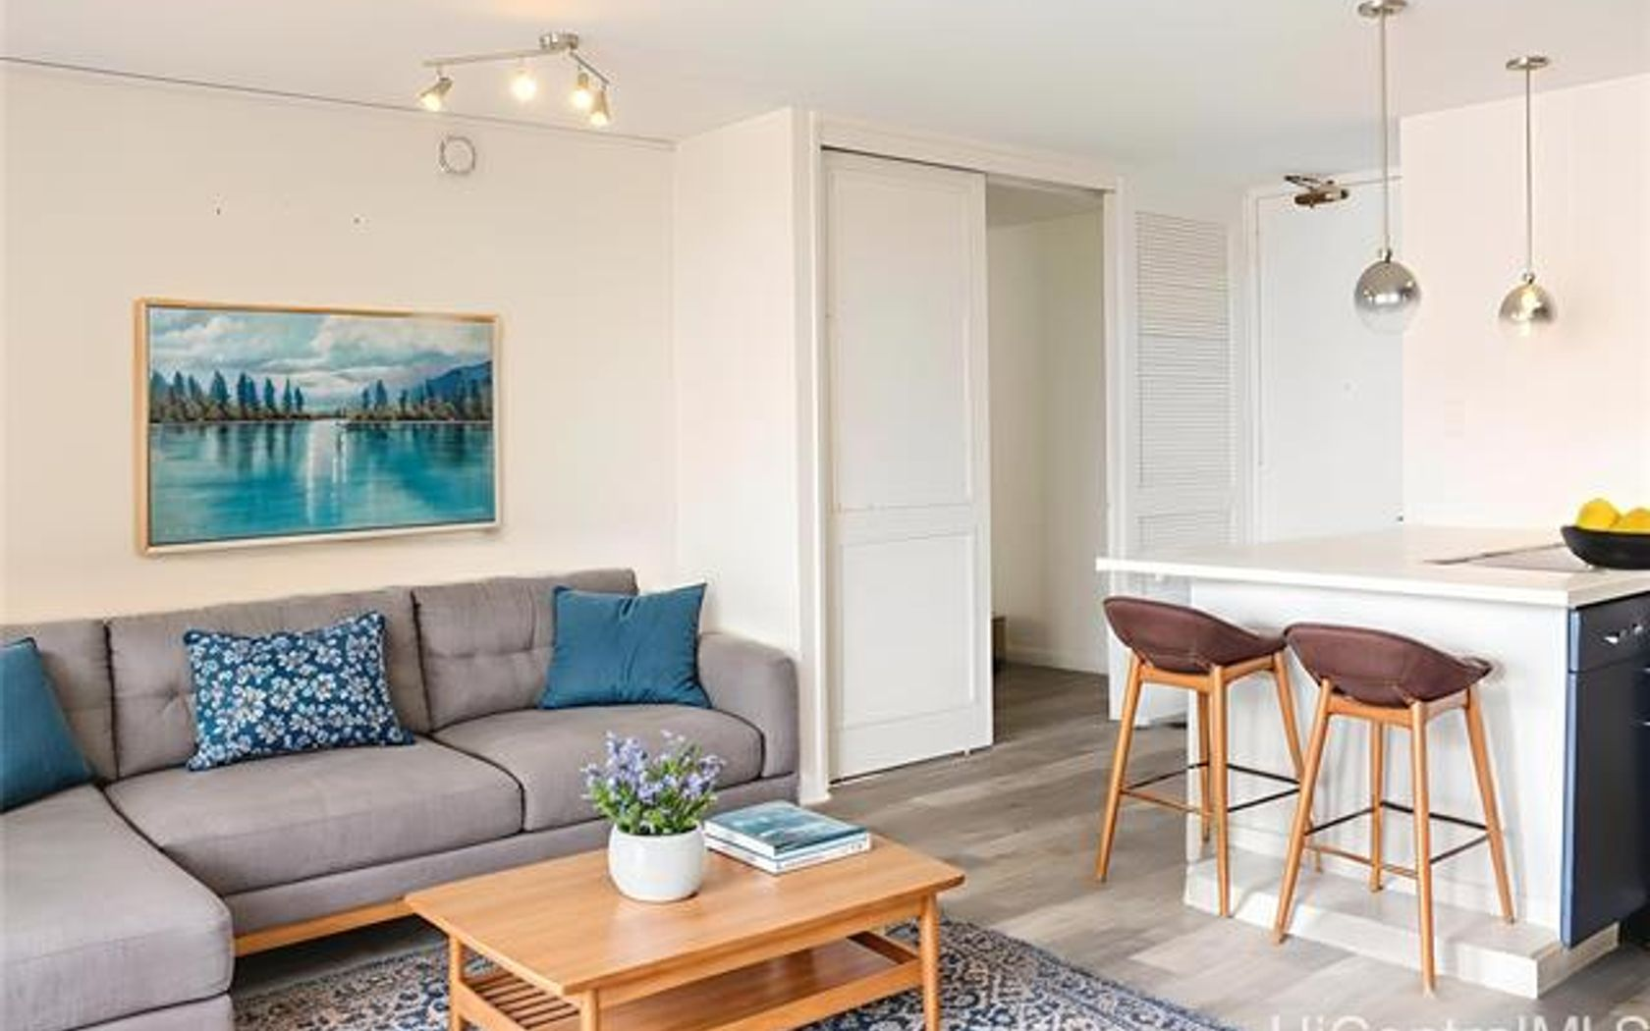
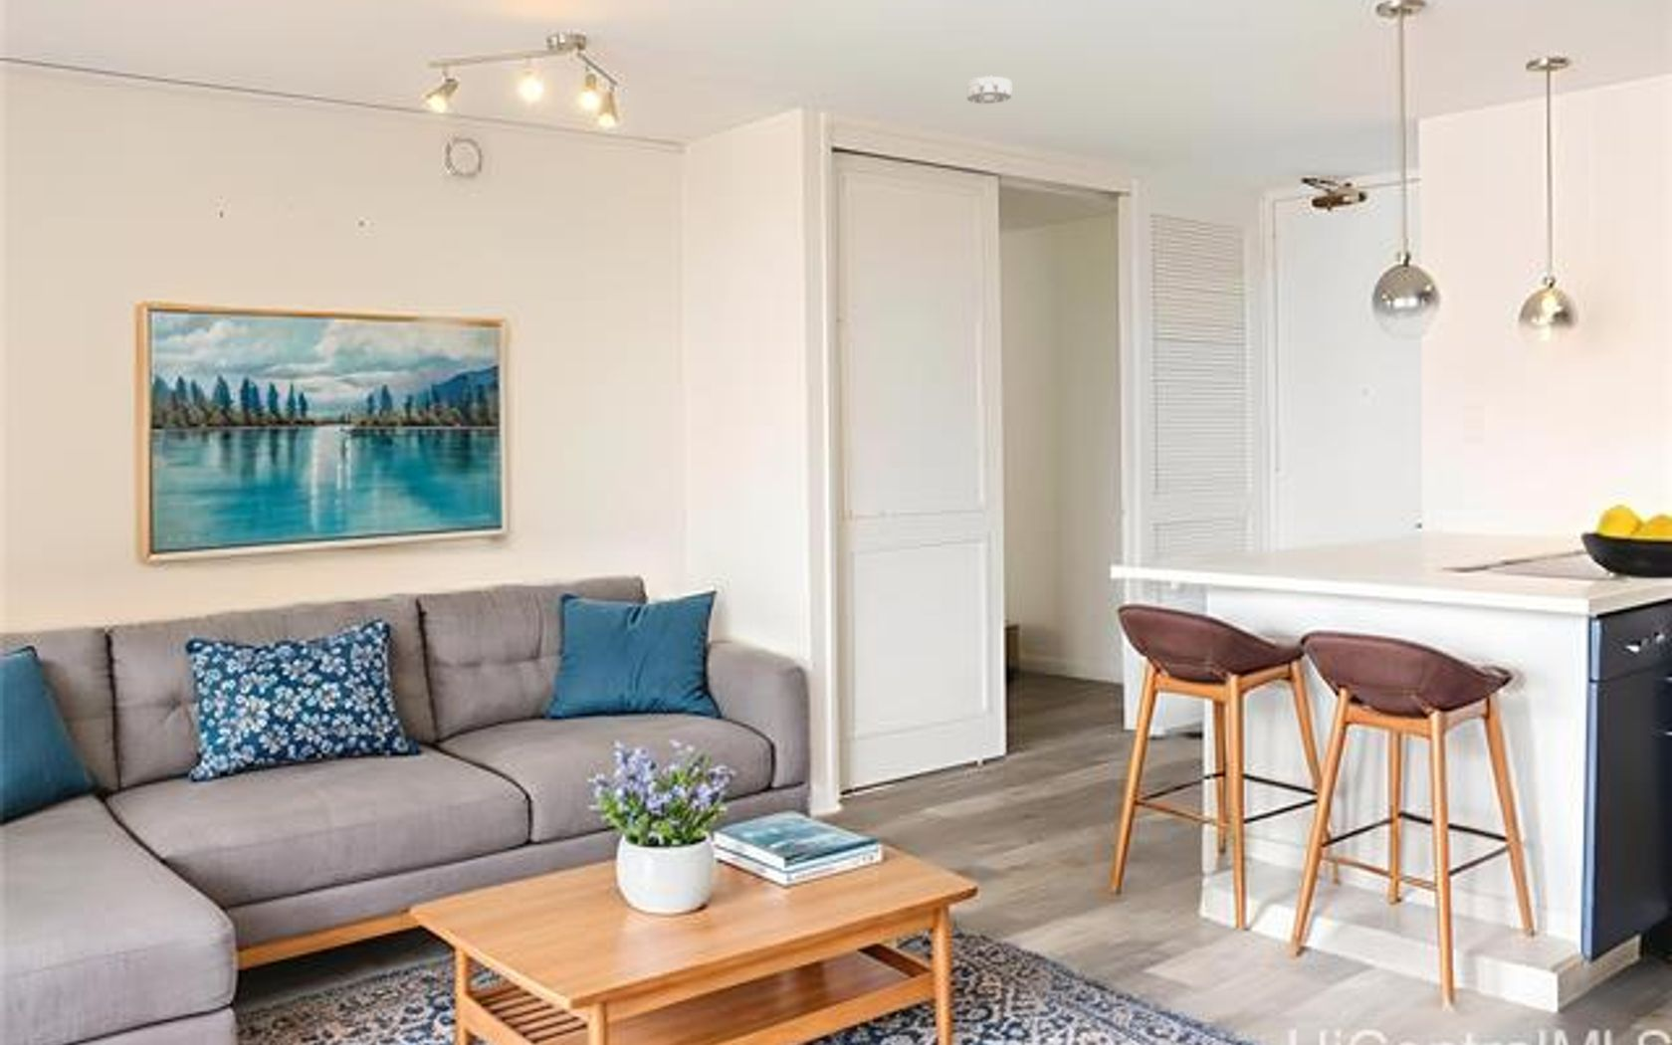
+ smoke detector [965,76,1014,105]
